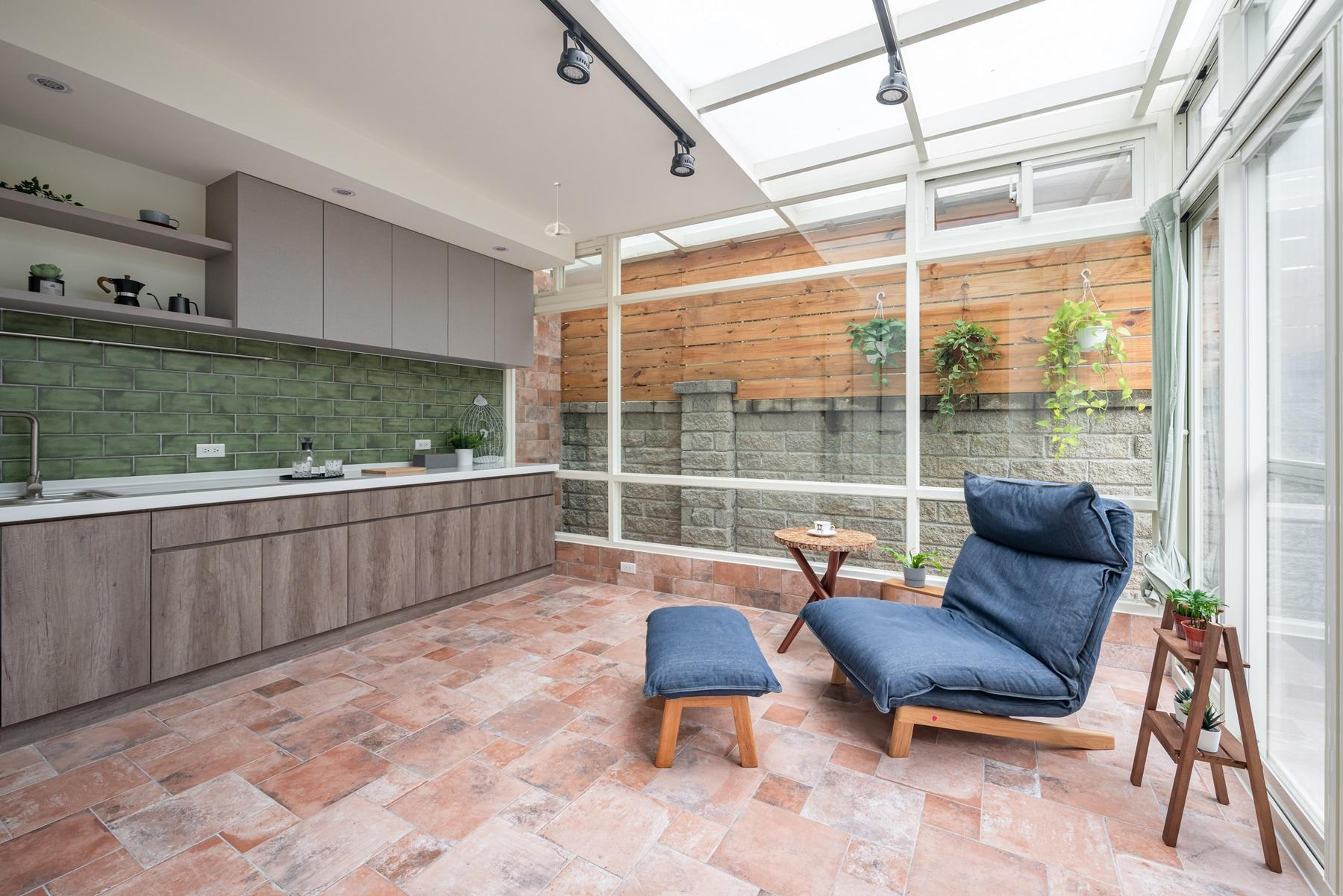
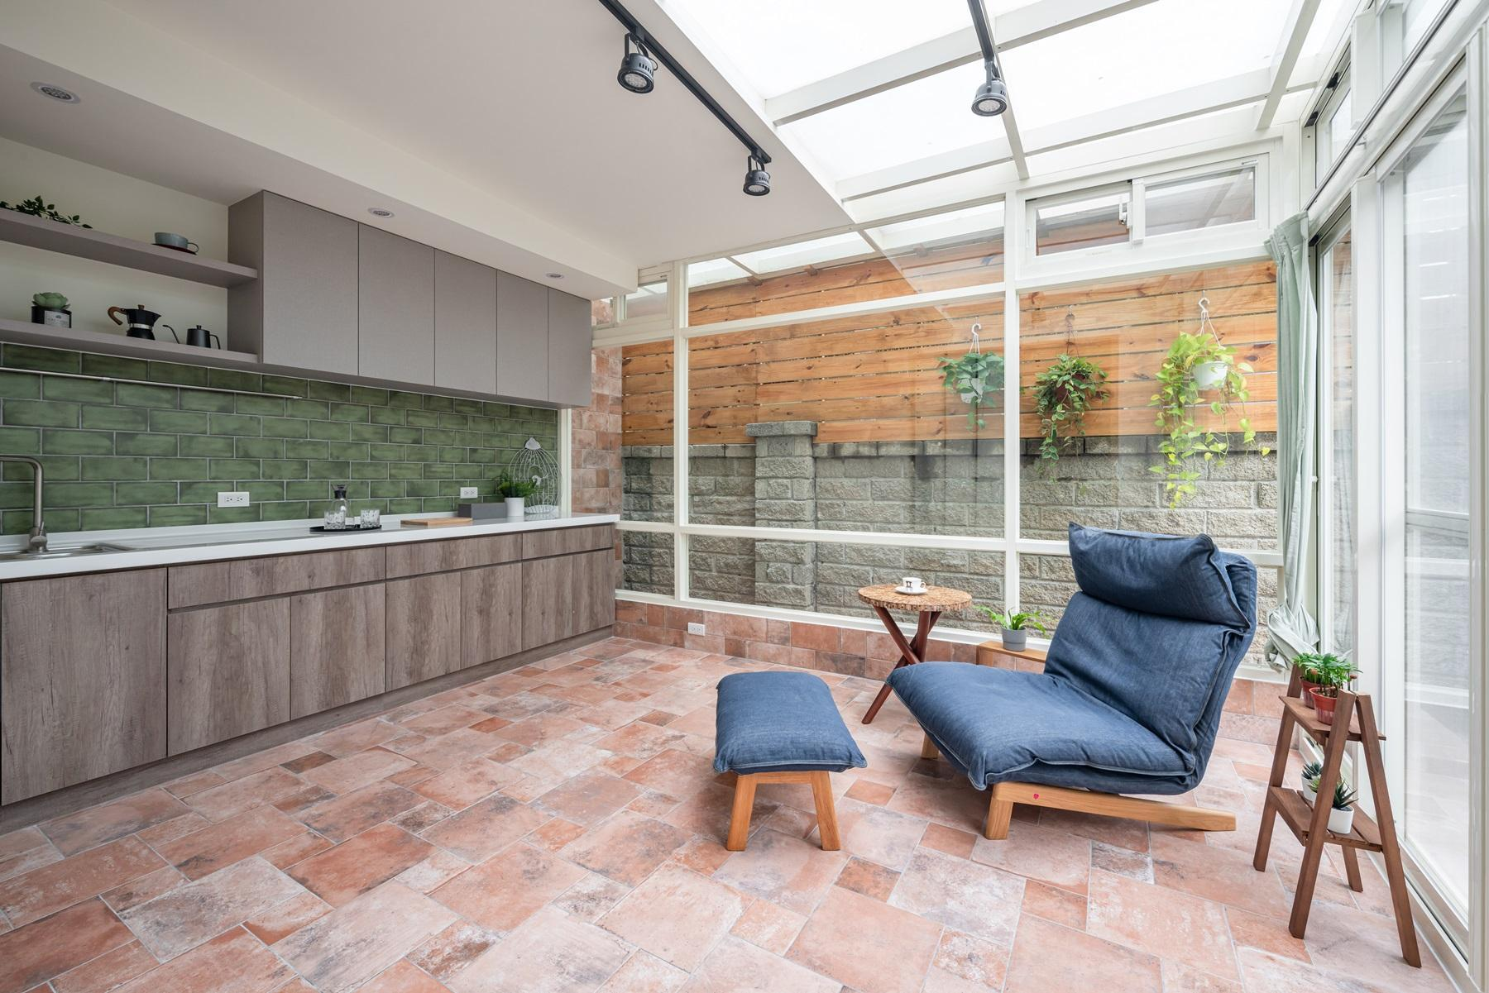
- pendant light [544,182,572,239]
